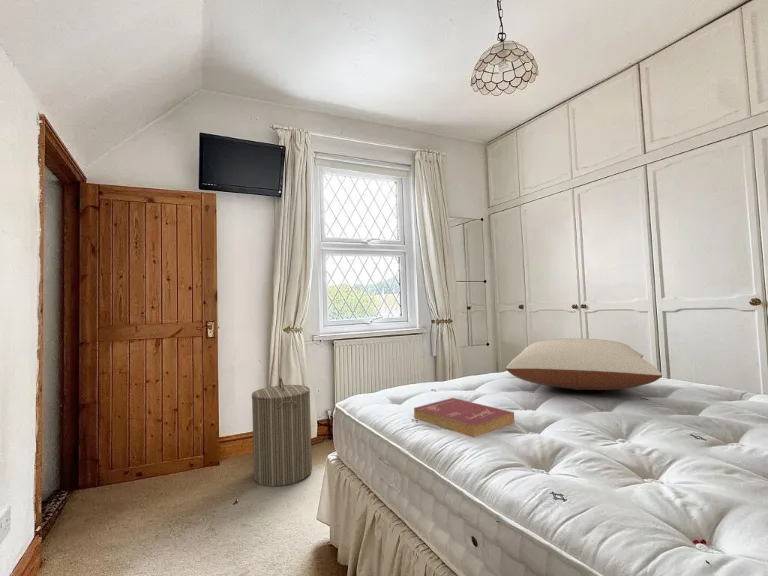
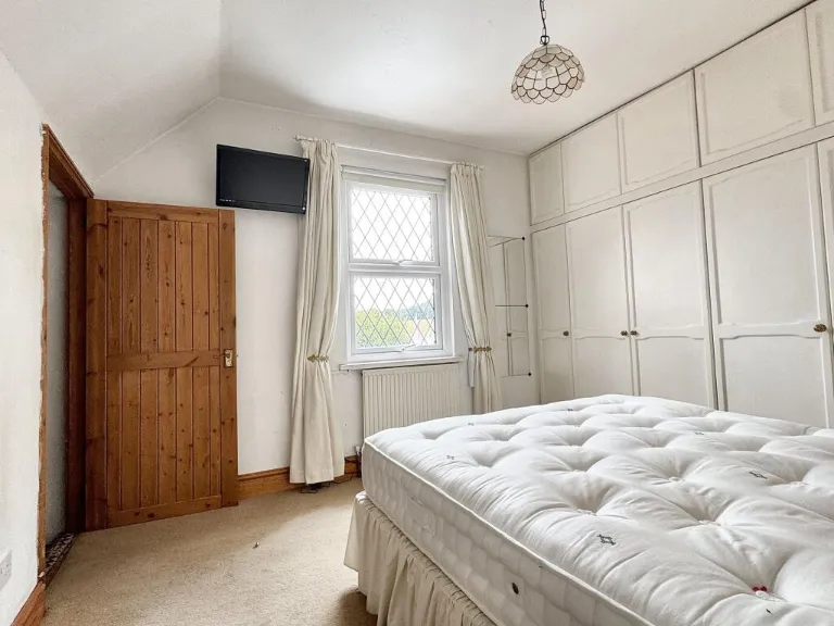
- laundry hamper [251,376,313,487]
- pillow [505,337,663,391]
- book [413,397,515,438]
